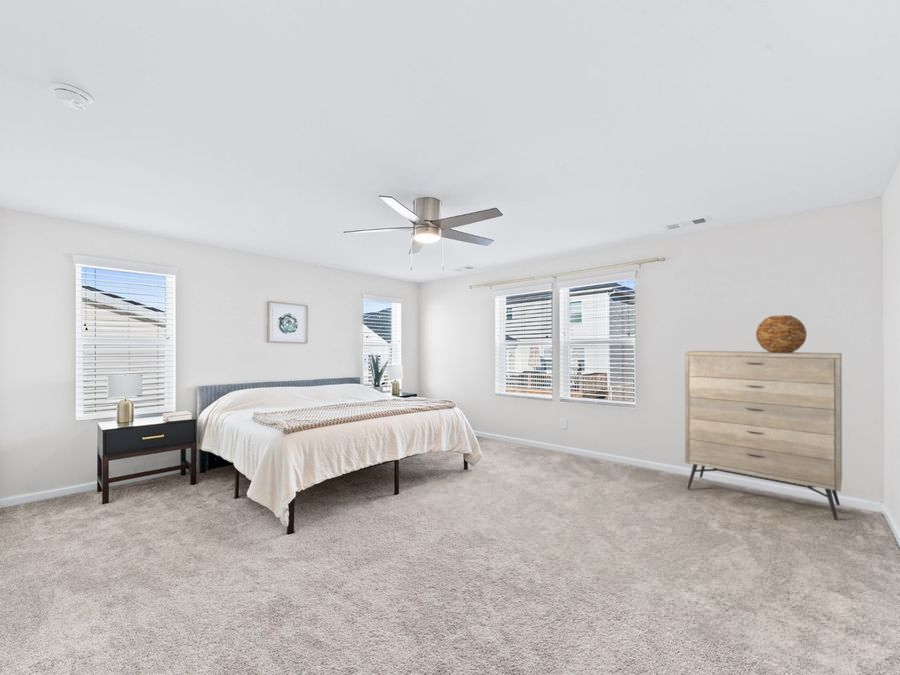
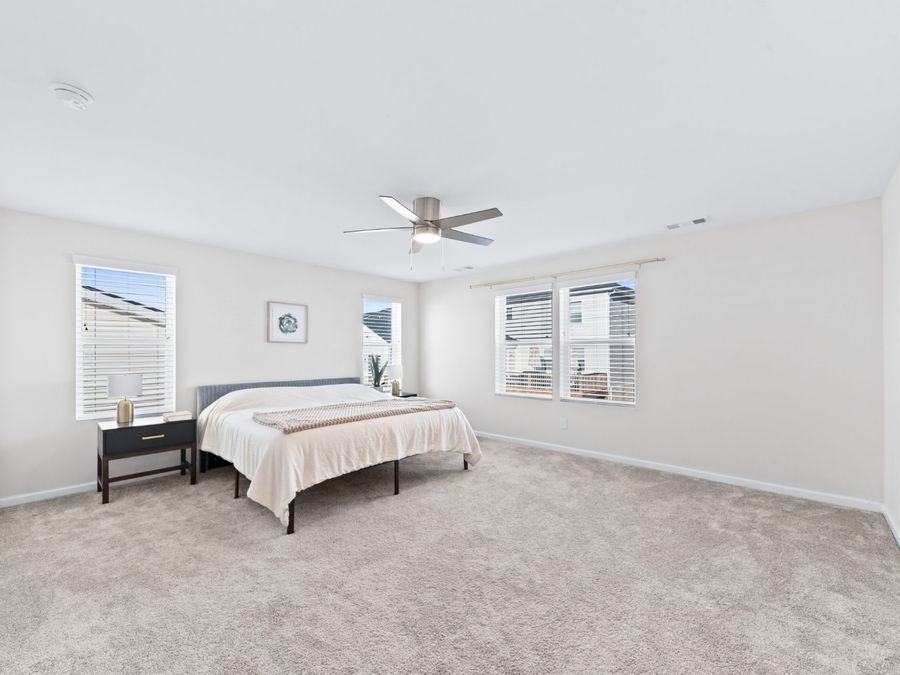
- dresser [684,350,843,522]
- vase [755,314,808,353]
